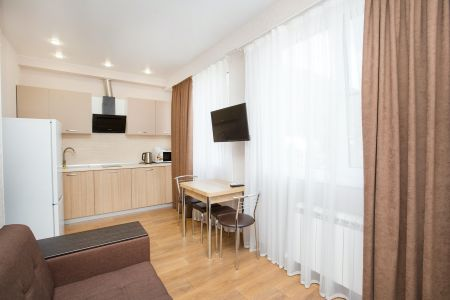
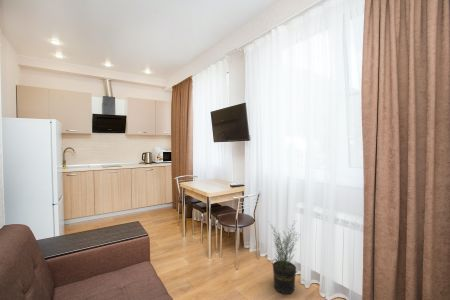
+ potted plant [268,220,301,295]
